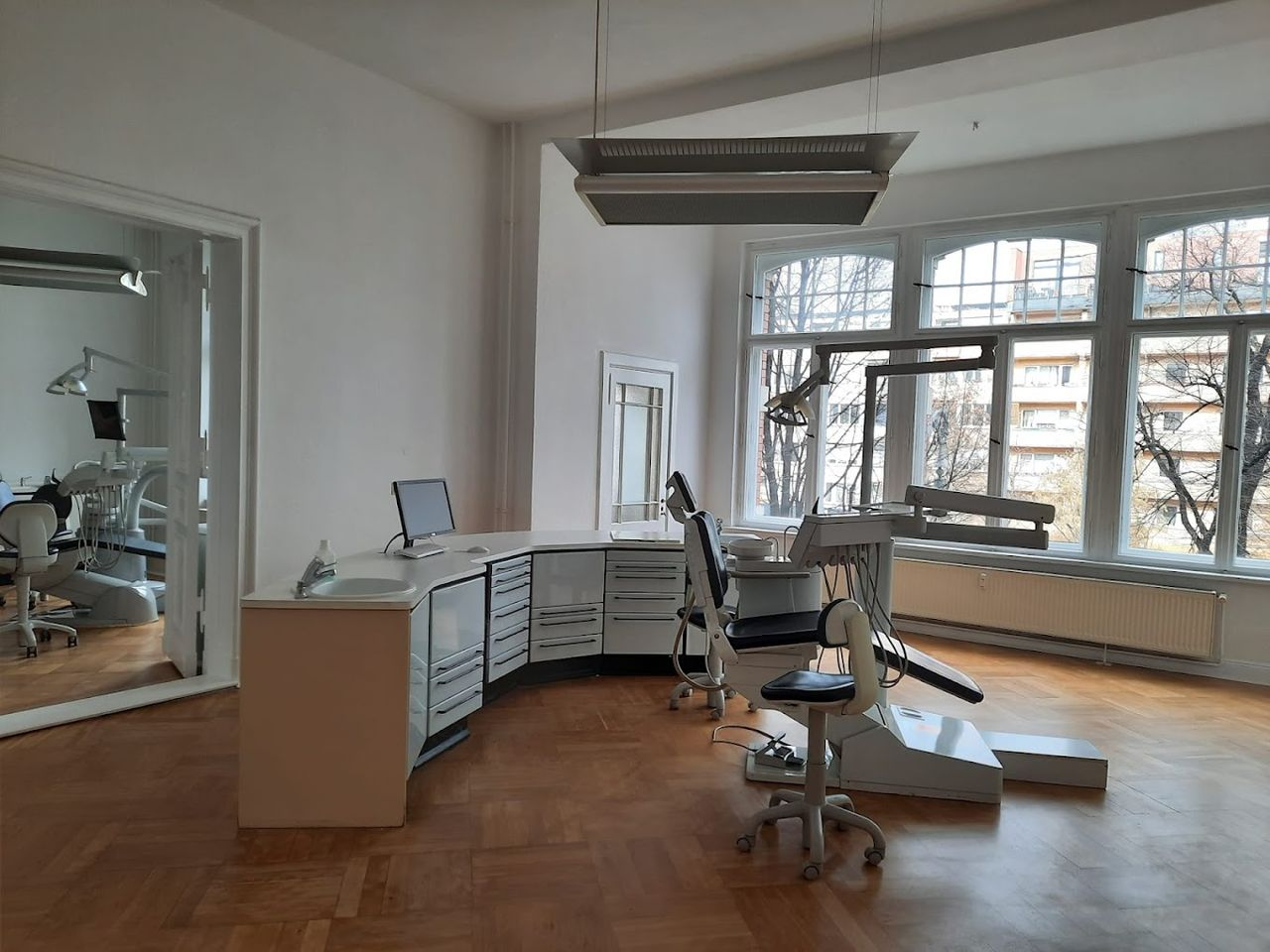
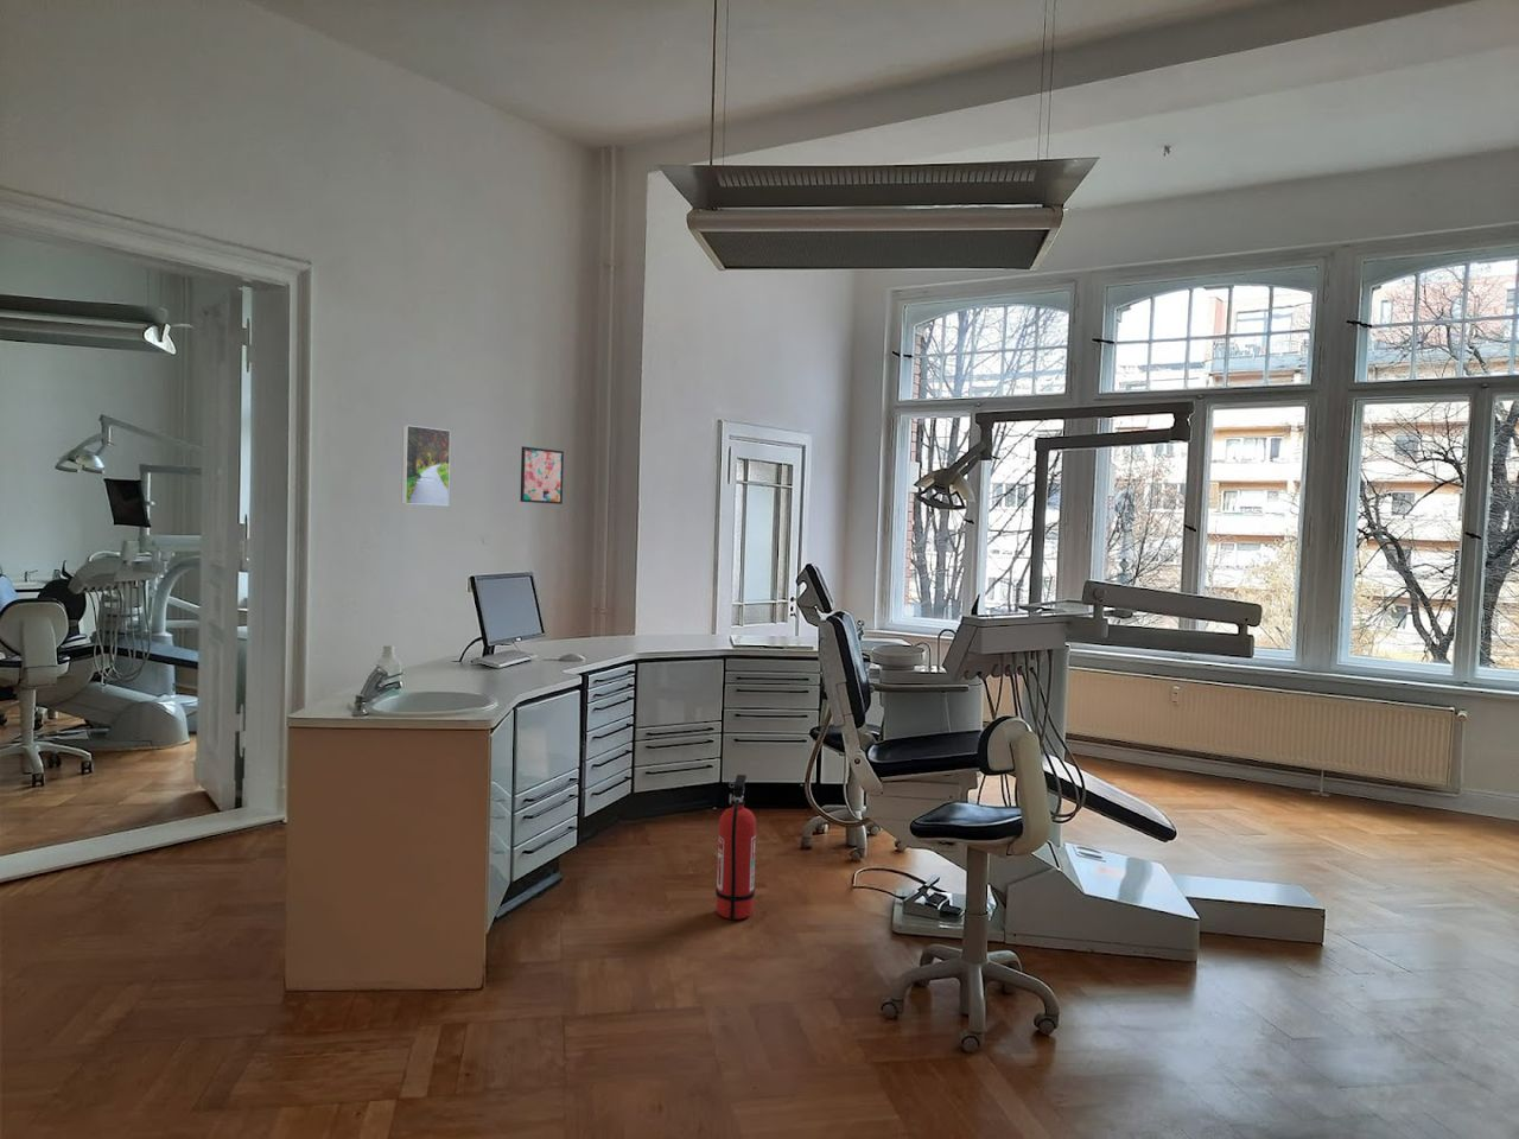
+ wall art [519,445,565,505]
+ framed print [399,424,452,506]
+ fire extinguisher [714,774,757,921]
